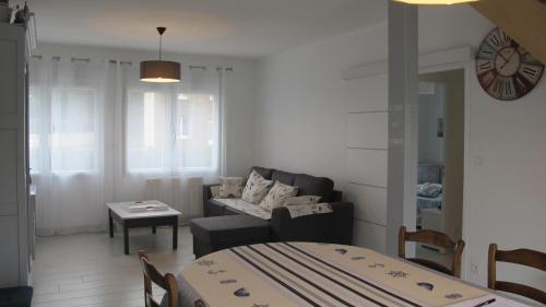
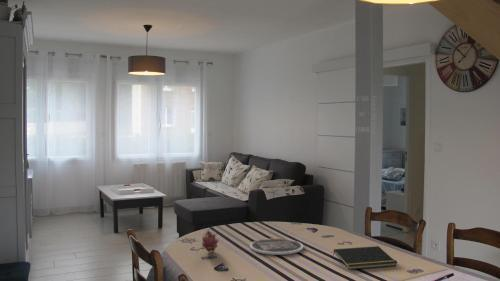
+ notepad [332,245,398,270]
+ plate [249,238,304,256]
+ fruit [201,229,220,253]
